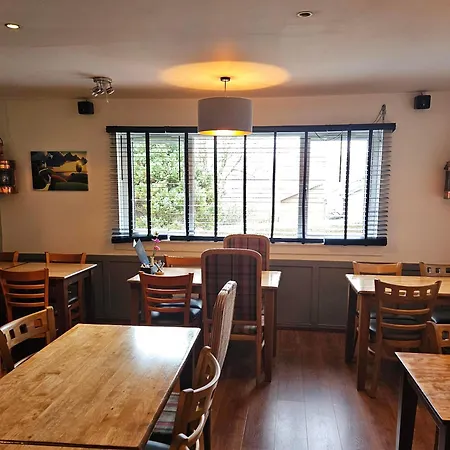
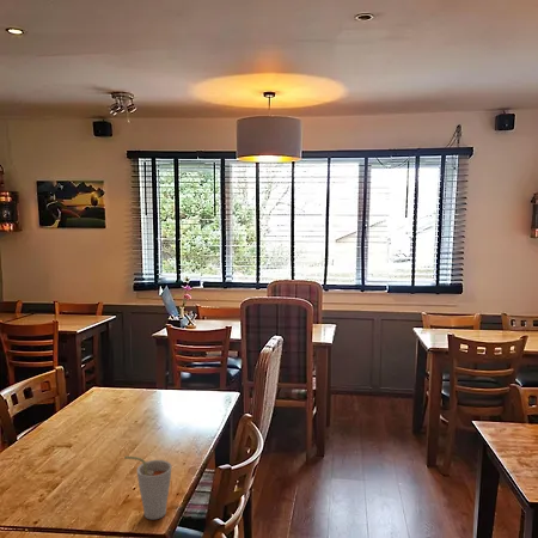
+ cup [123,456,173,520]
